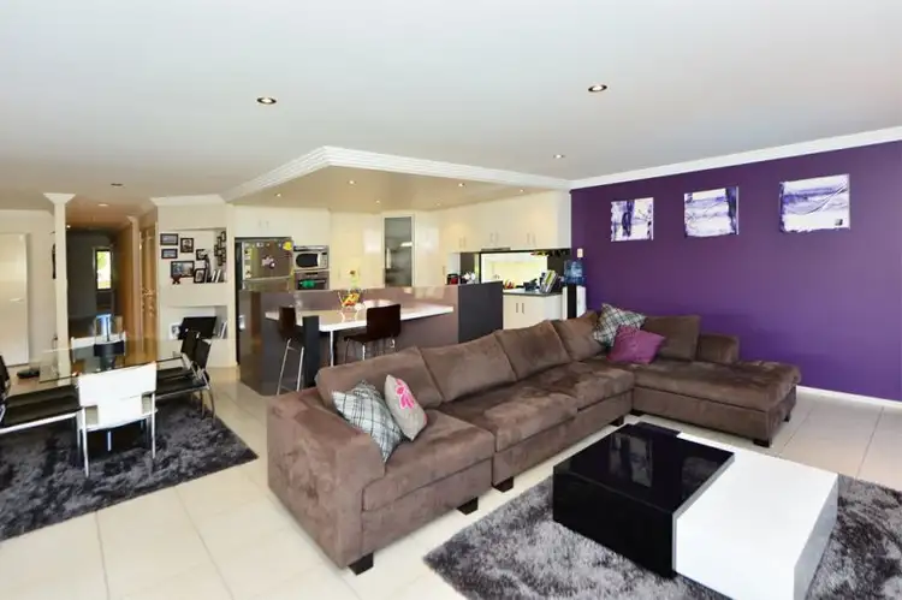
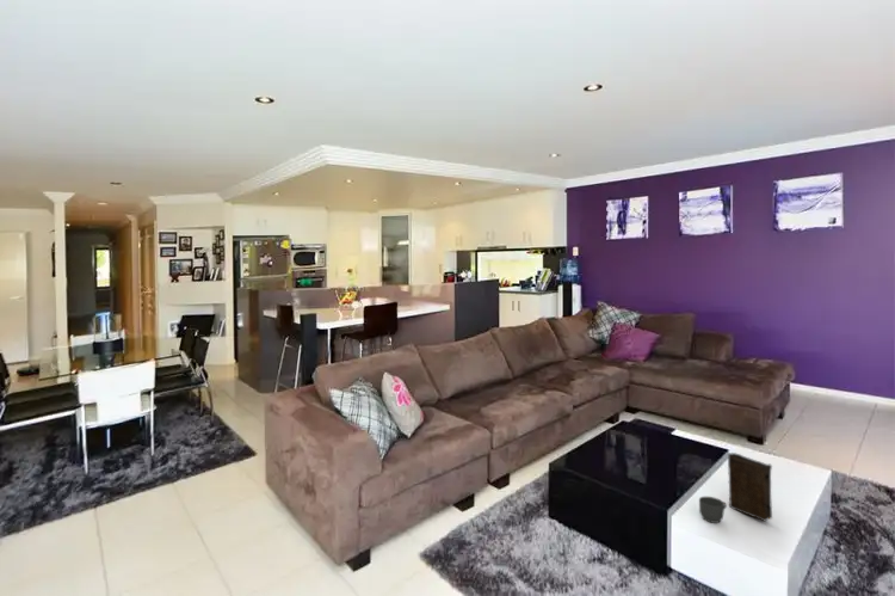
+ book [727,451,773,522]
+ mug [698,496,728,524]
